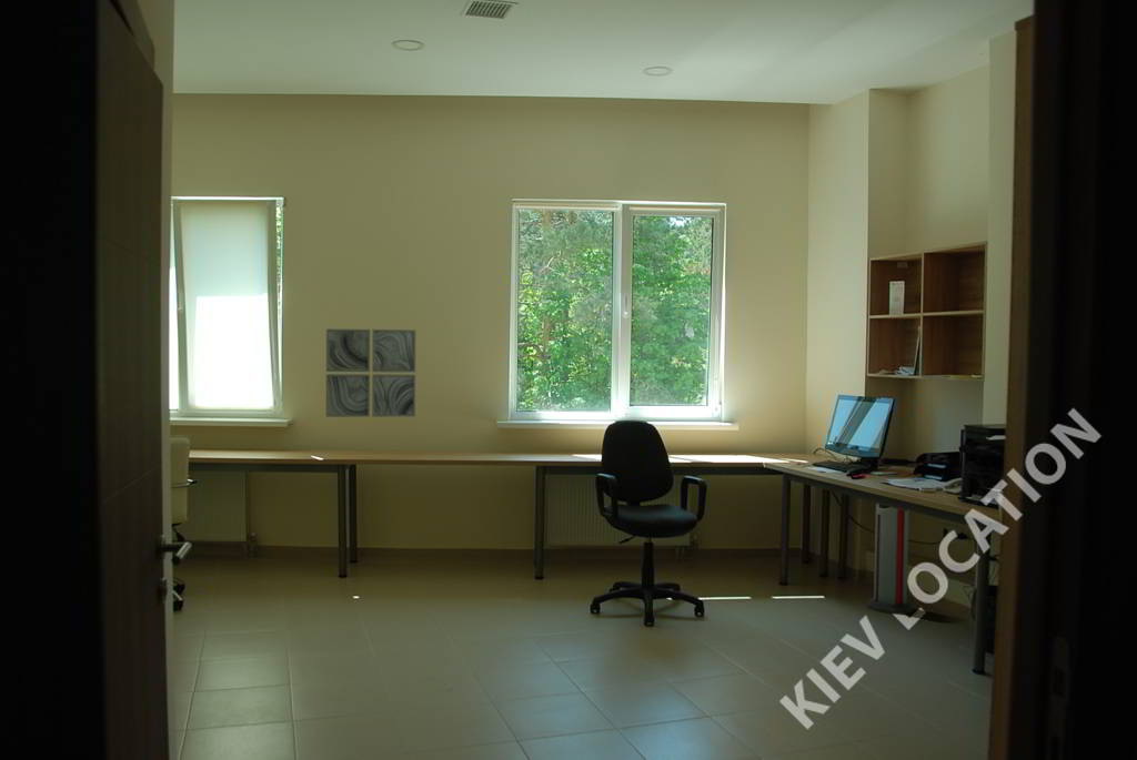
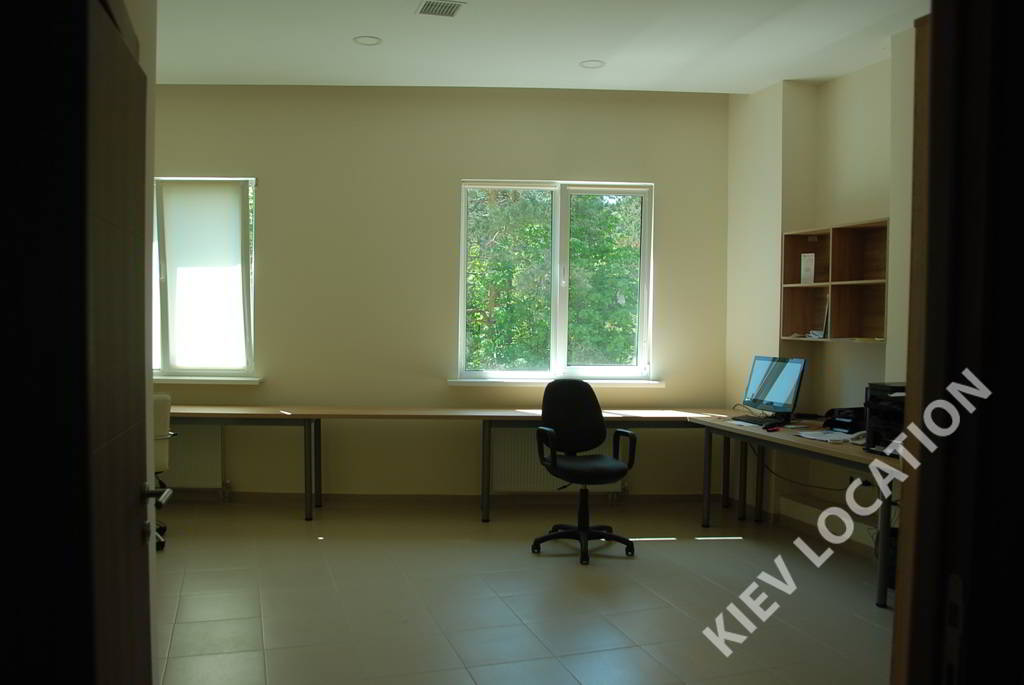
- air purifier [866,503,914,615]
- wall art [325,327,416,418]
